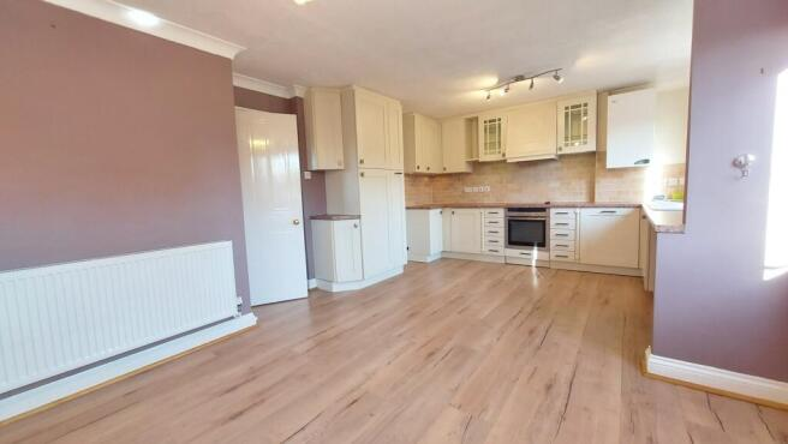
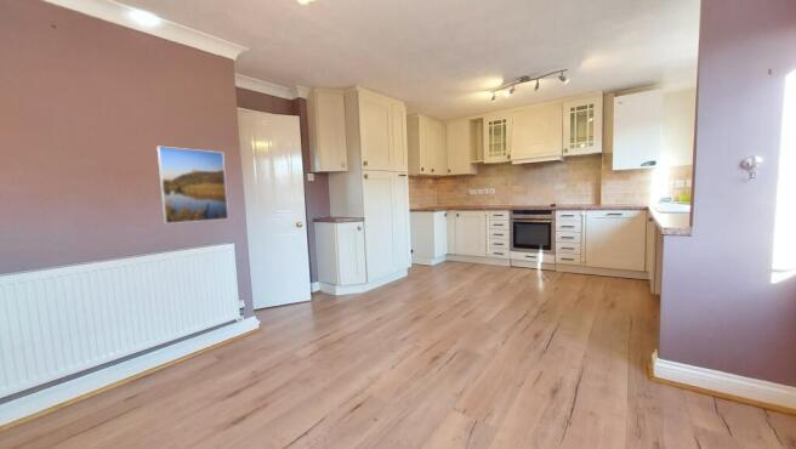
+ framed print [155,146,229,224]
